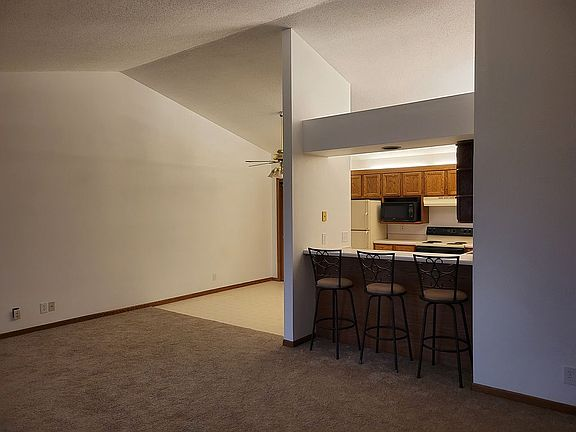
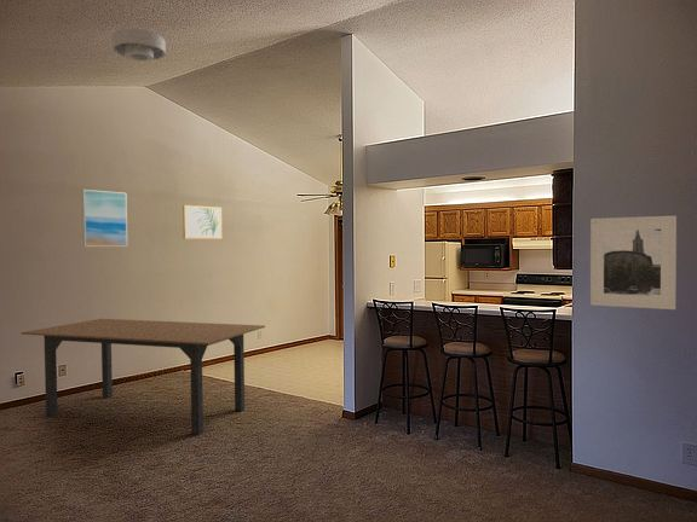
+ wall art [81,188,128,248]
+ wall art [182,204,223,240]
+ dining table [19,318,266,436]
+ ceiling light [110,27,167,63]
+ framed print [589,215,678,311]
